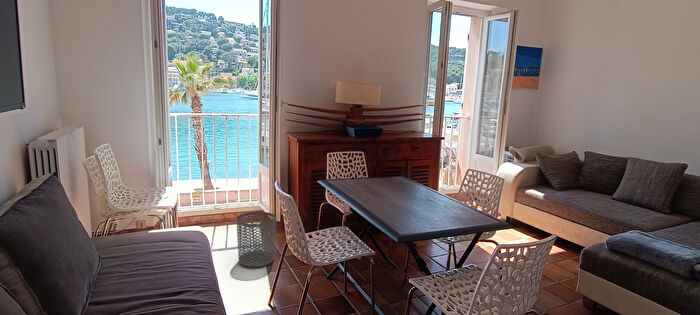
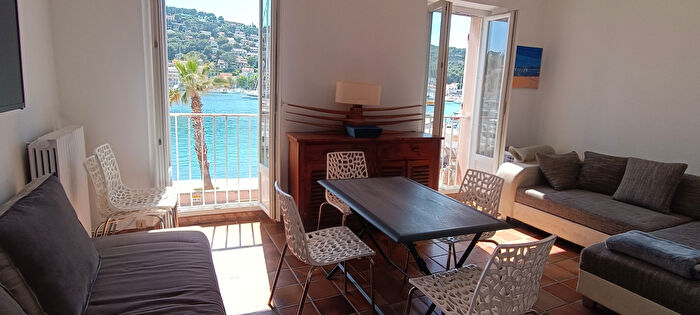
- waste bin [235,211,277,268]
